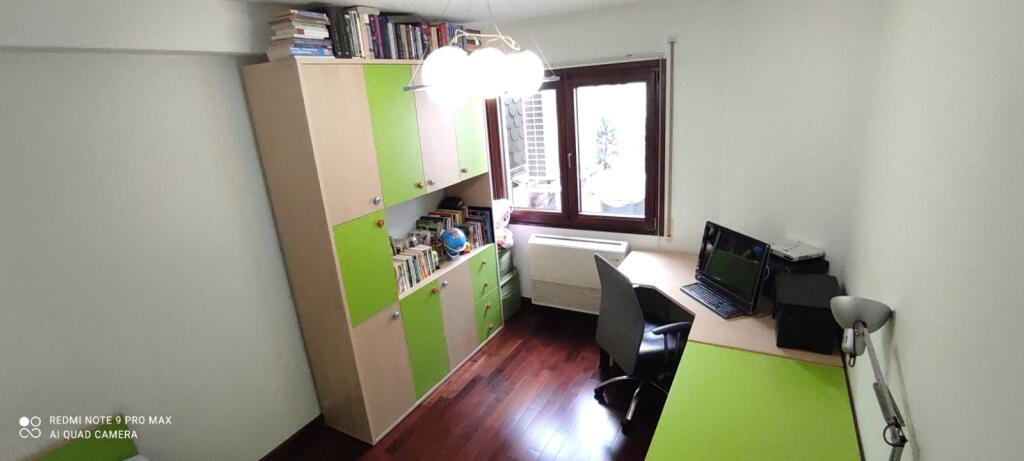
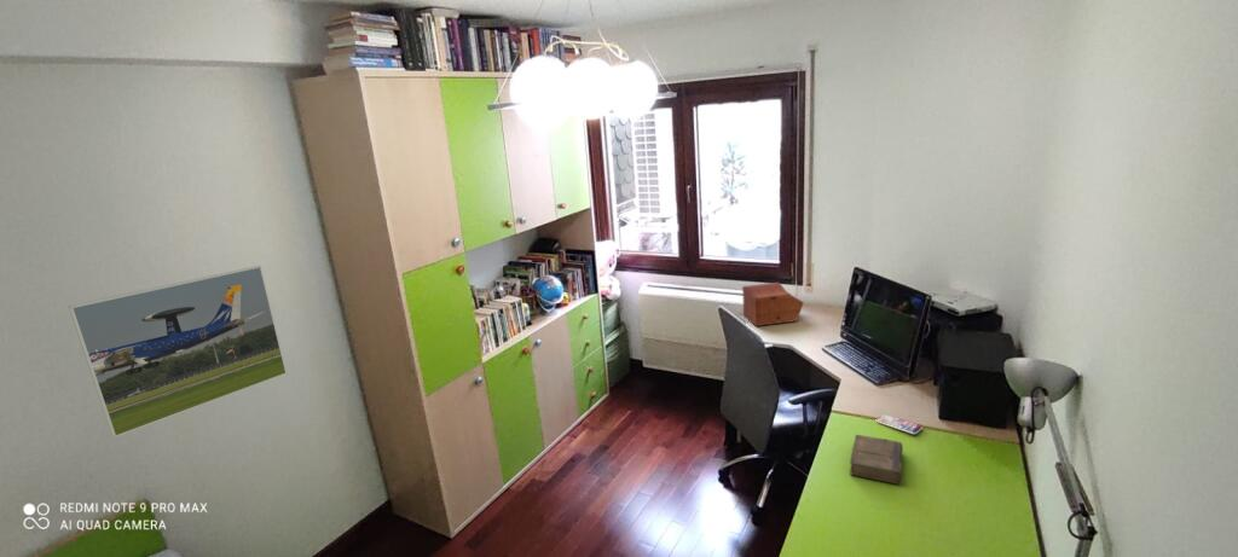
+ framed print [68,265,288,439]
+ book [849,434,904,485]
+ smartphone [874,413,924,435]
+ sewing box [741,282,805,327]
